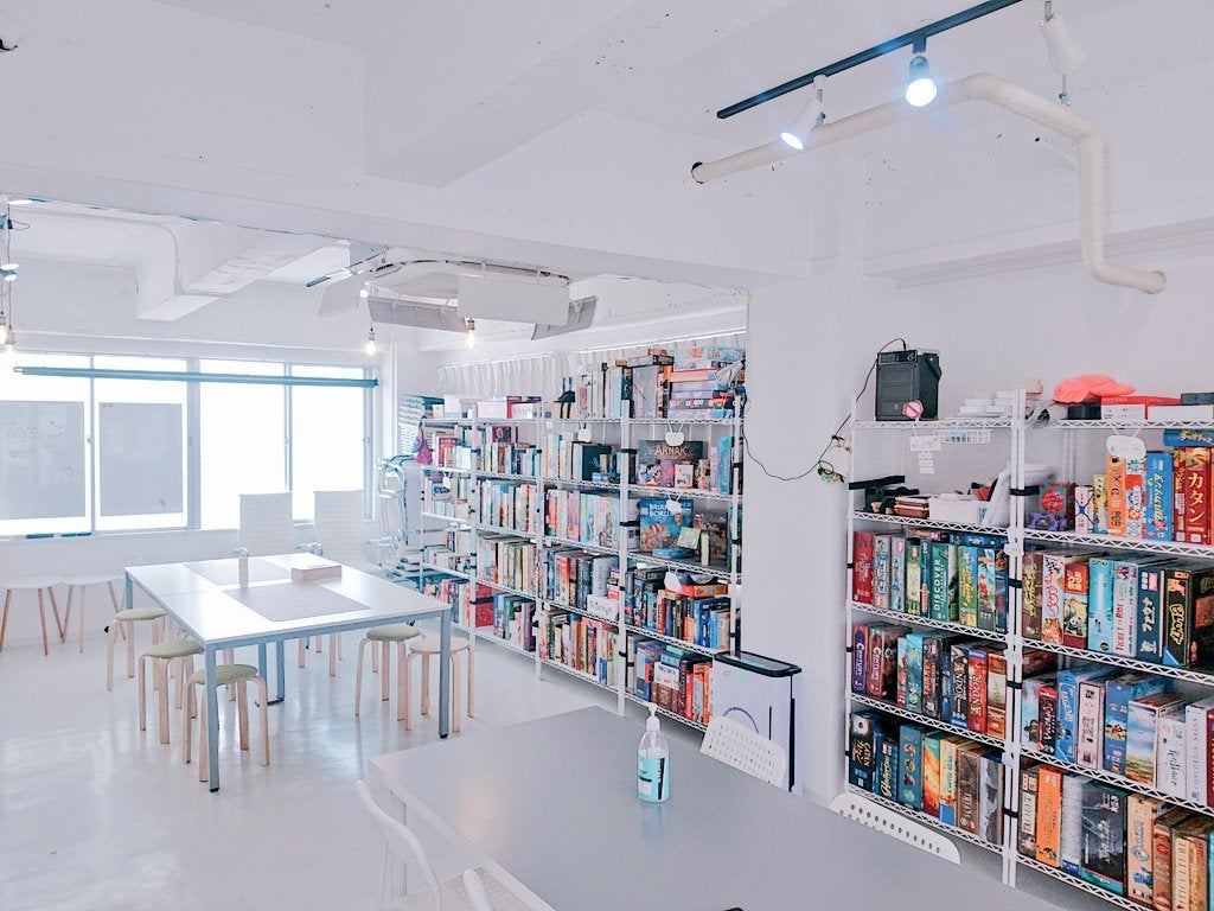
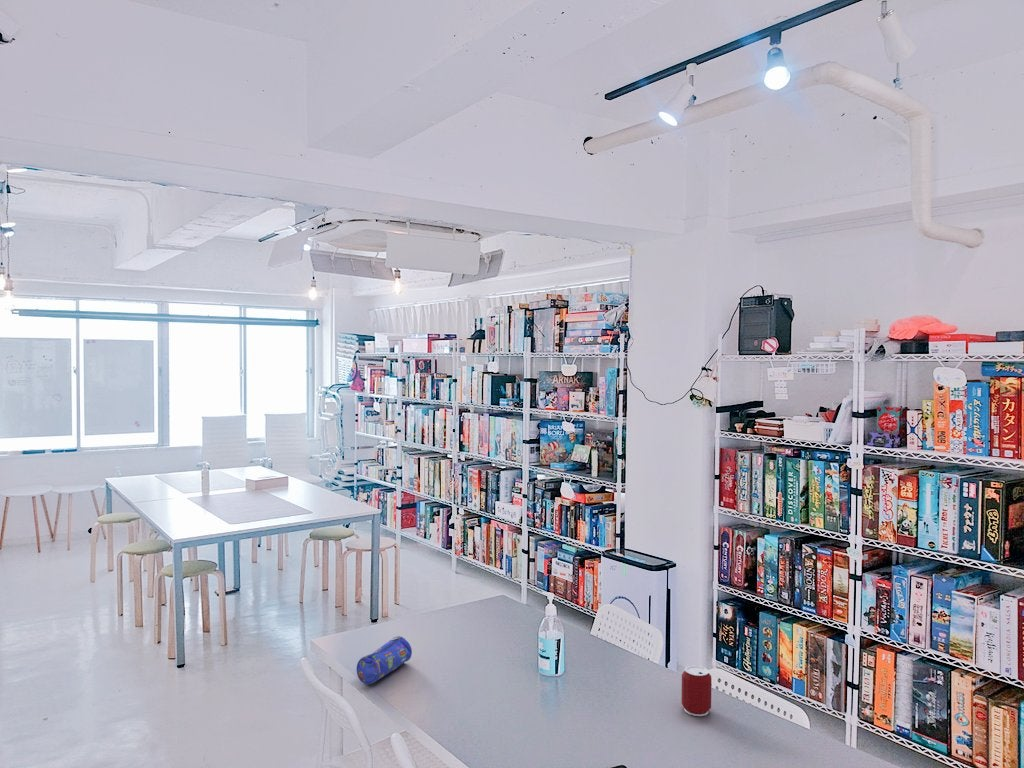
+ pencil case [356,635,413,685]
+ can [681,665,712,717]
